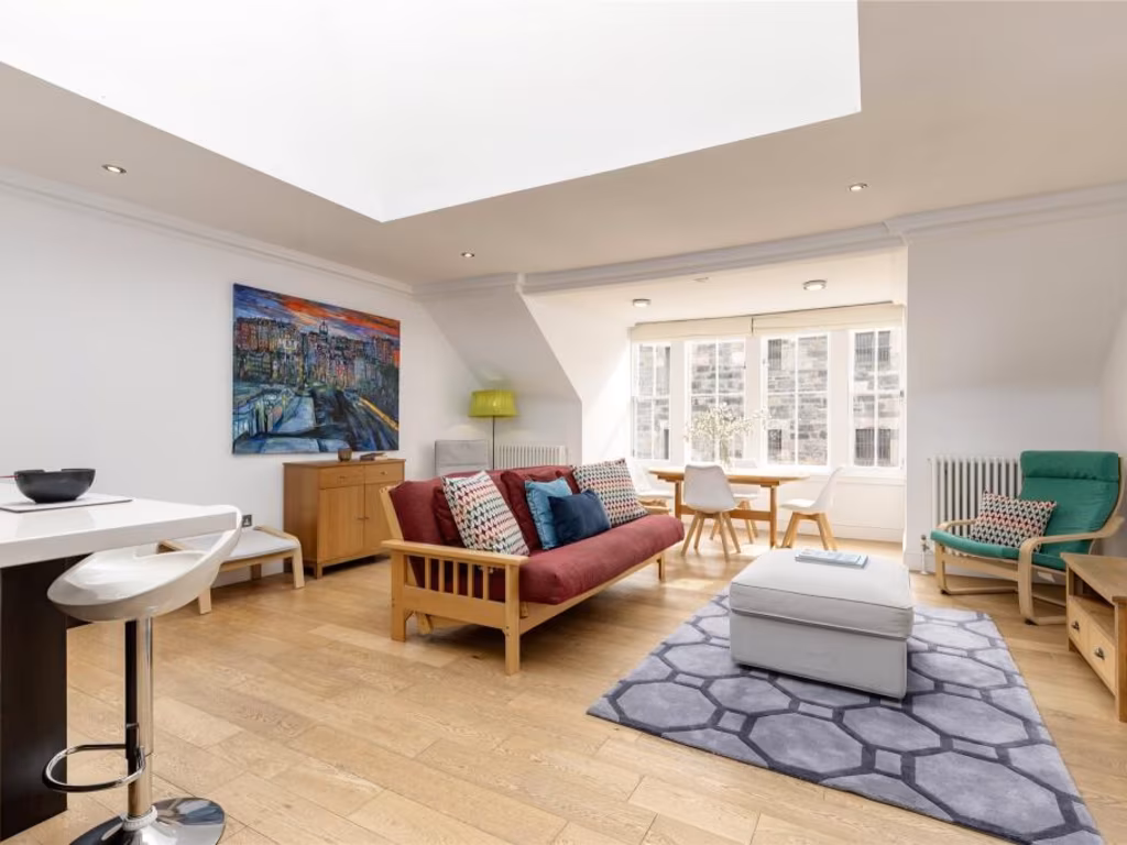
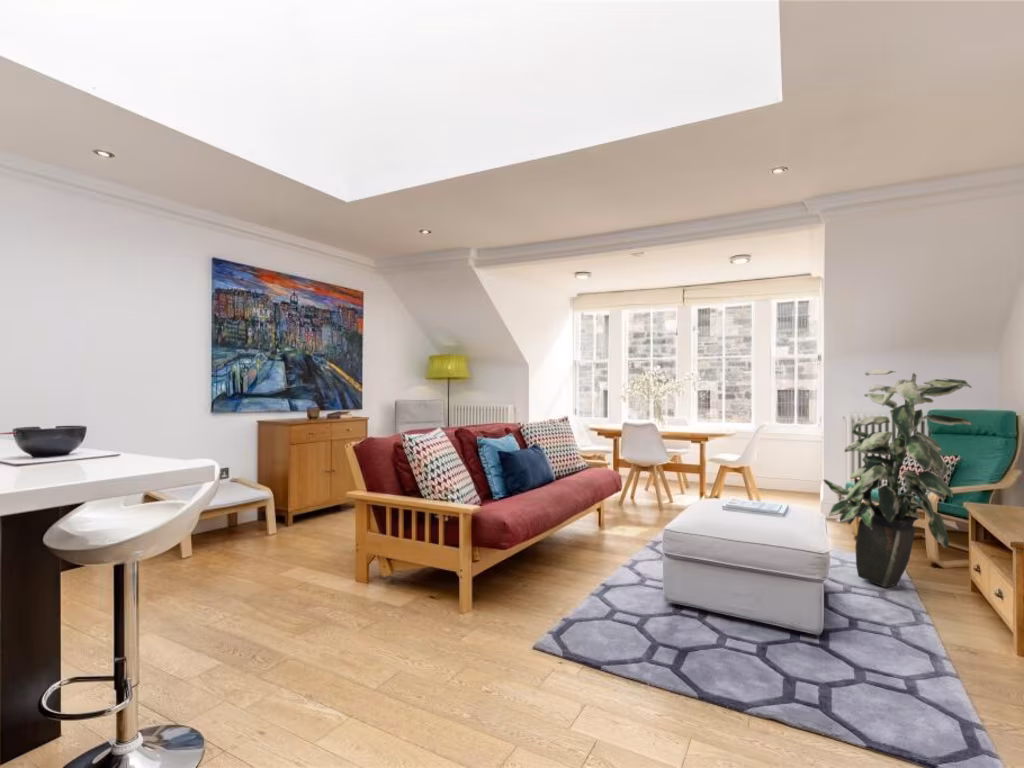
+ indoor plant [822,368,973,589]
